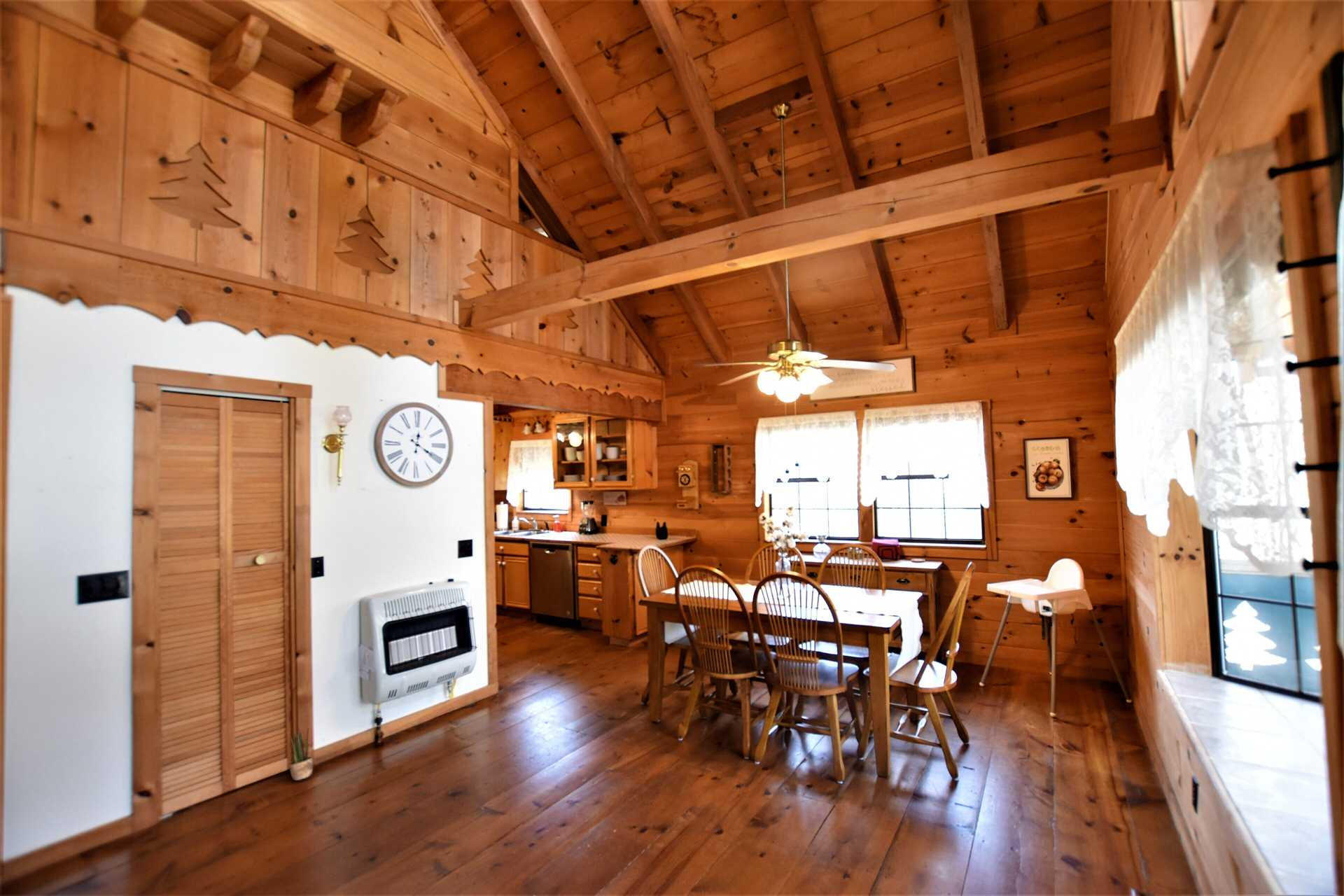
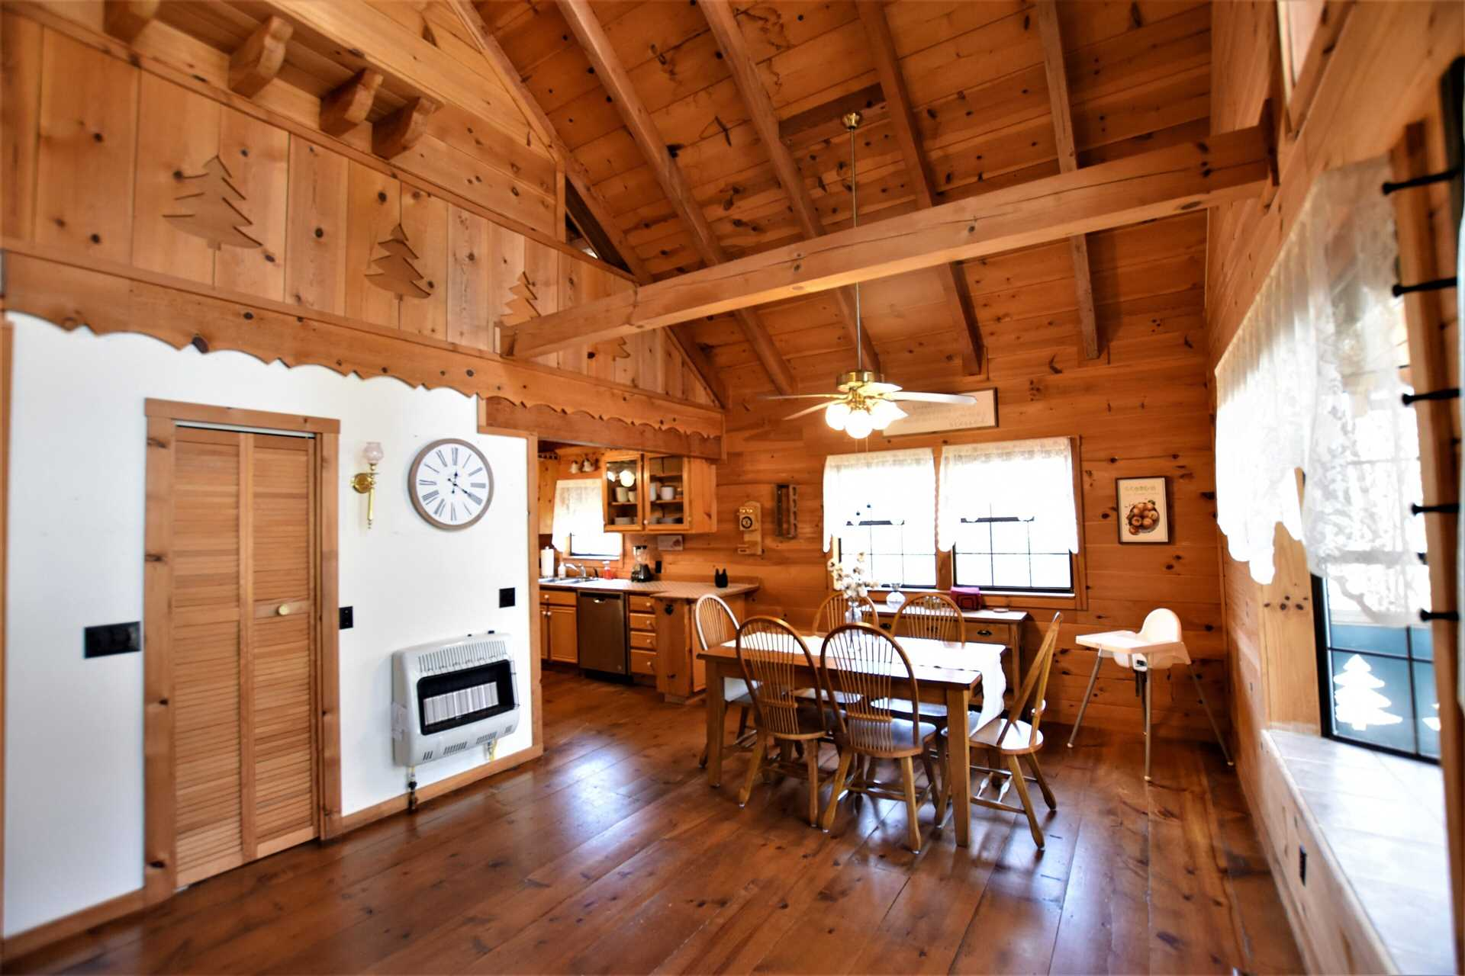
- potted plant [289,727,314,781]
